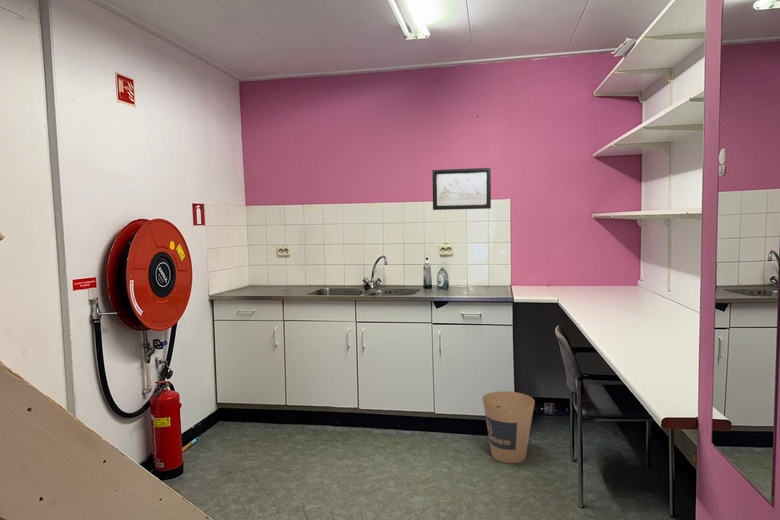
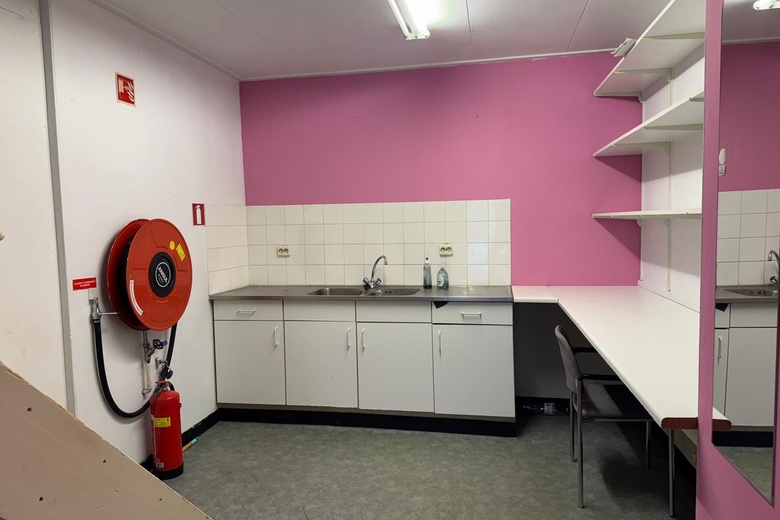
- wall art [432,167,492,211]
- trash can [482,390,536,465]
